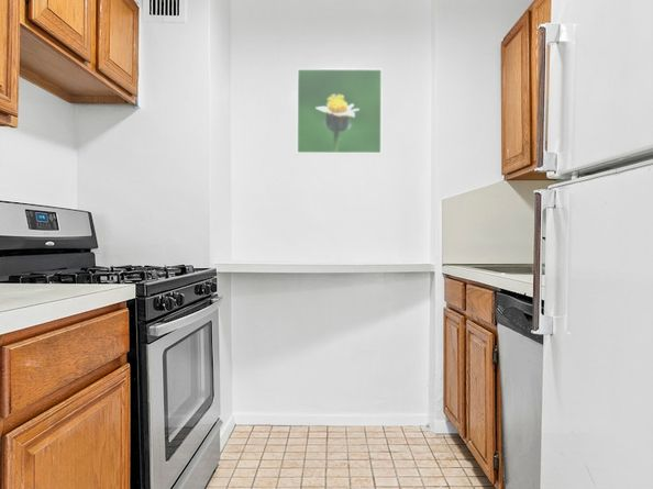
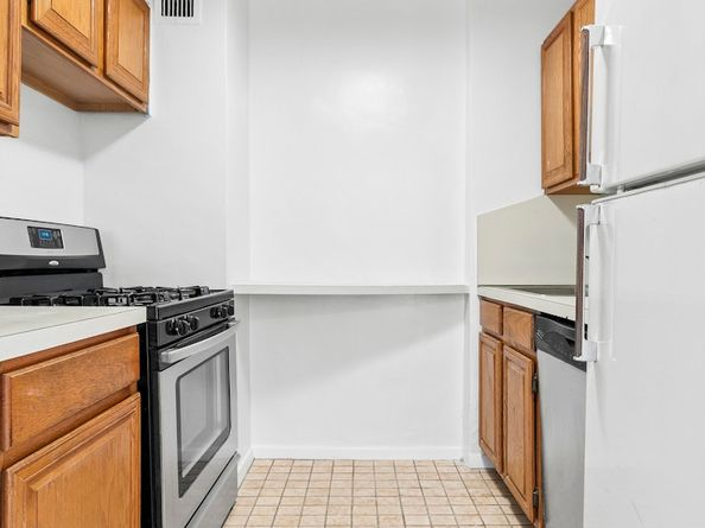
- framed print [296,67,384,156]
